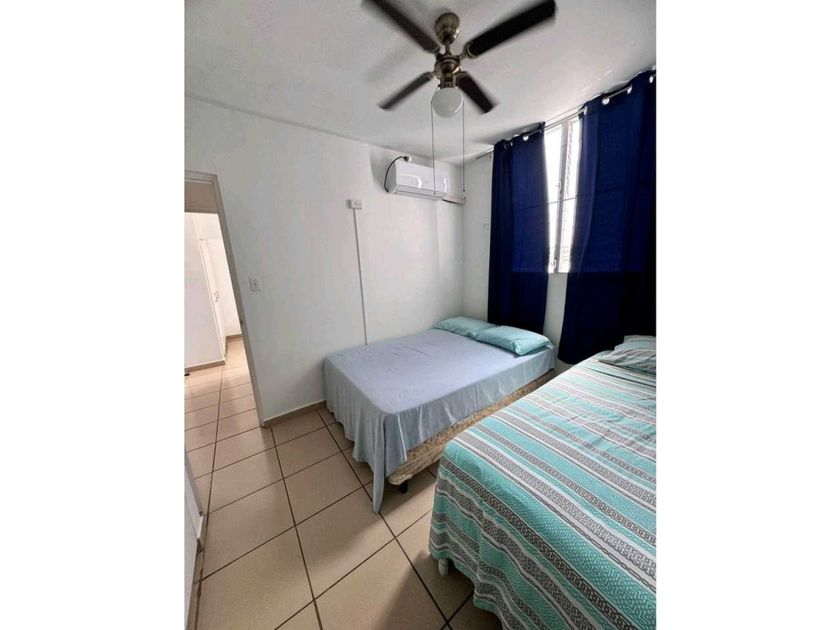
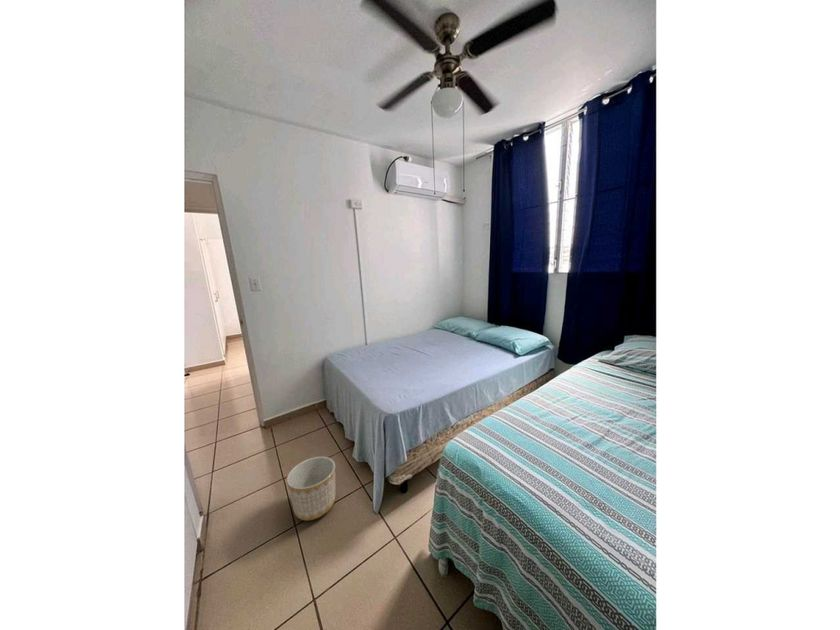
+ planter [286,456,336,521]
